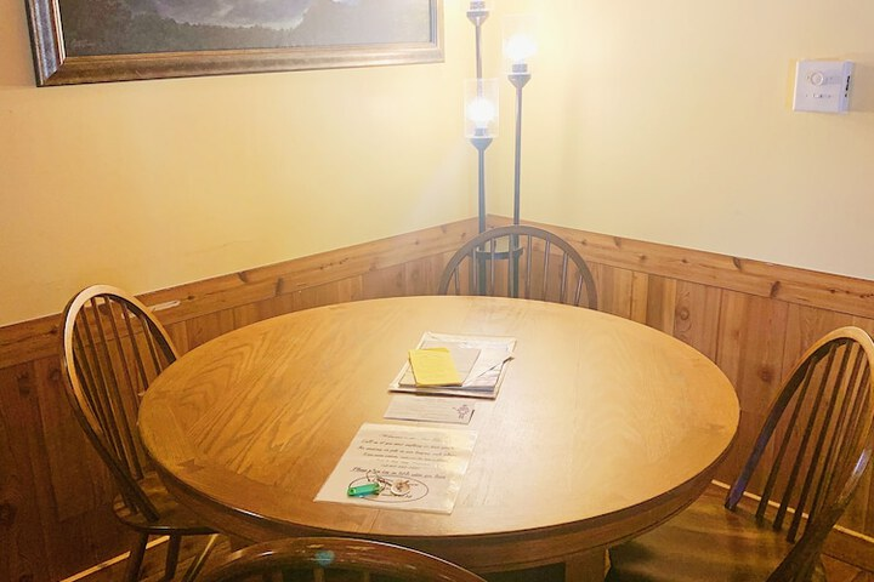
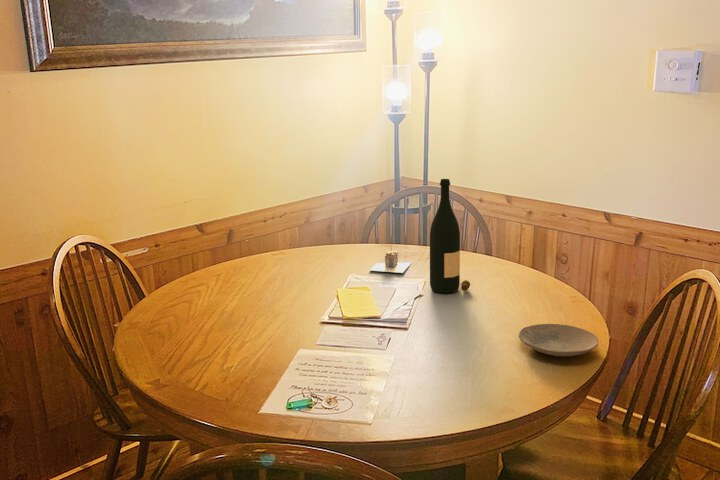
+ wine bottle [429,178,471,294]
+ architectural model [369,246,413,274]
+ plate [517,323,600,357]
